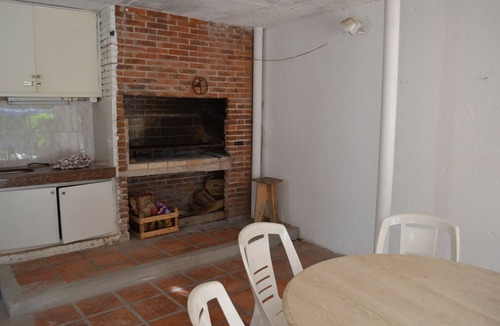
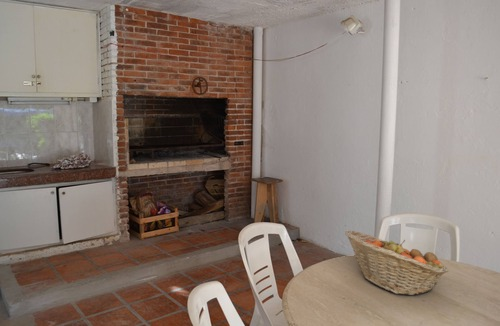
+ fruit basket [344,229,449,296]
